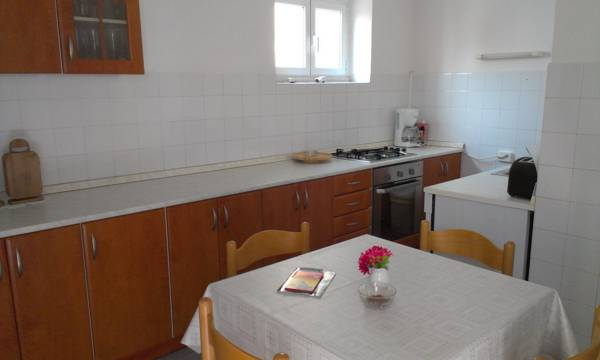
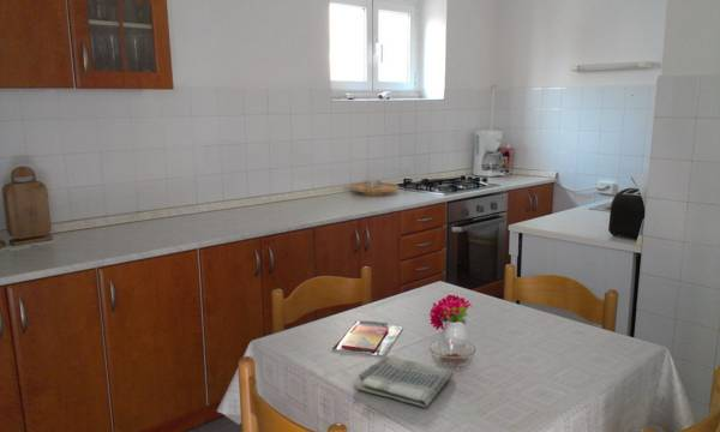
+ dish towel [353,355,455,408]
